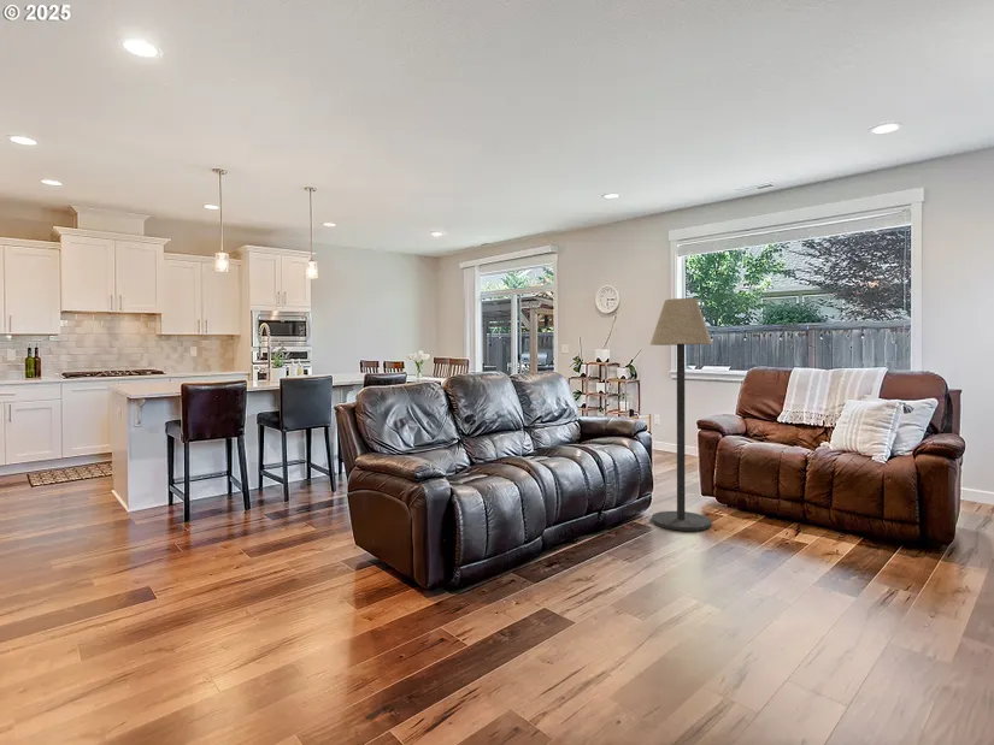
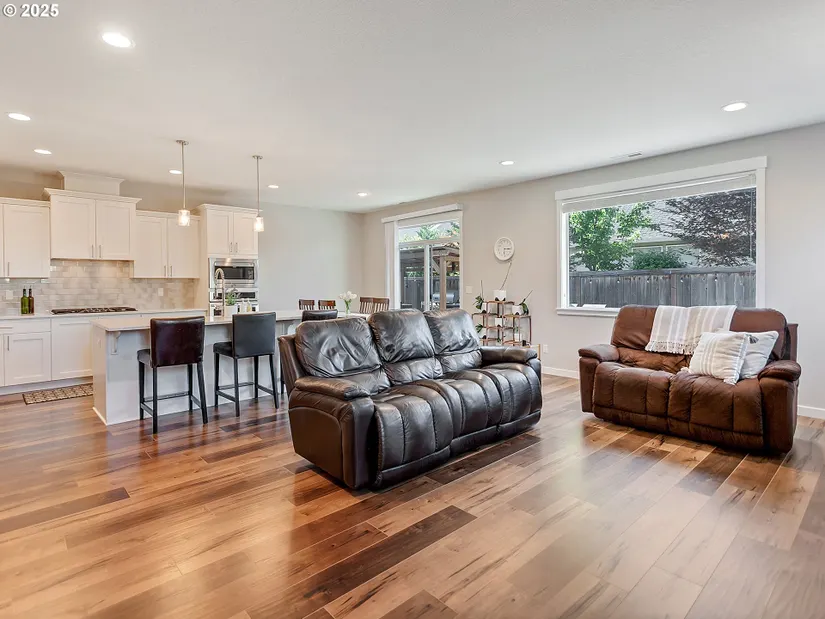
- floor lamp [649,297,713,532]
